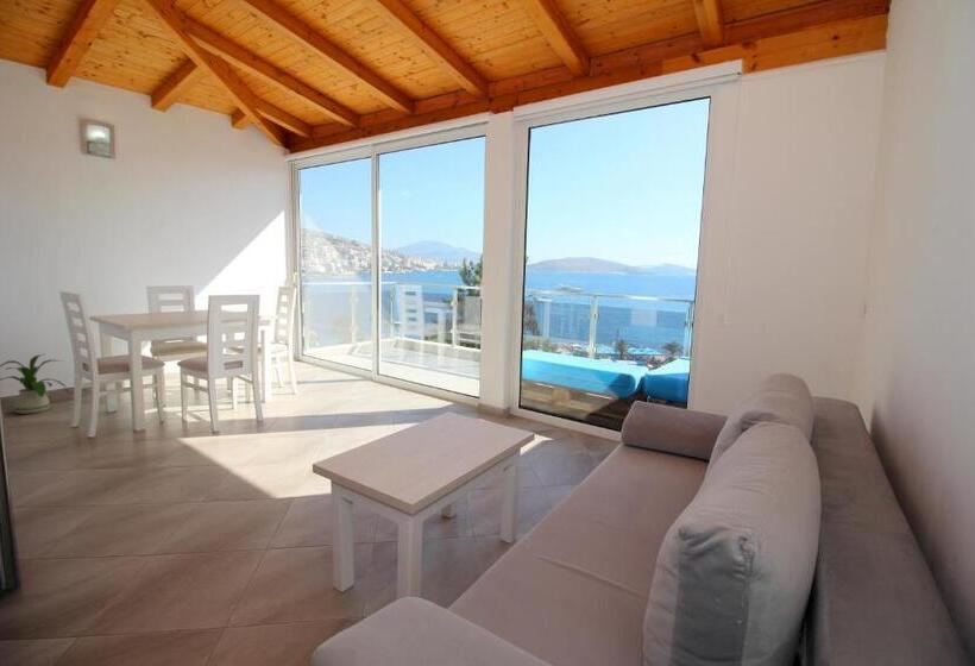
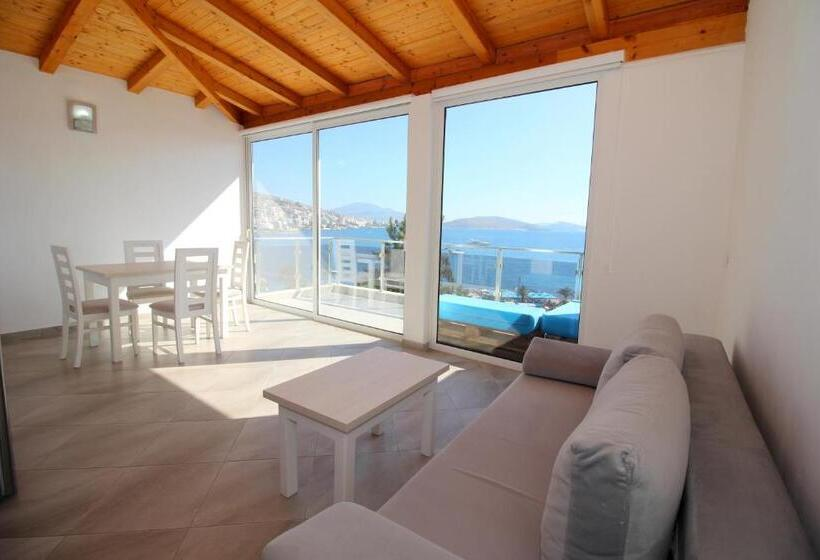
- house plant [0,353,68,415]
